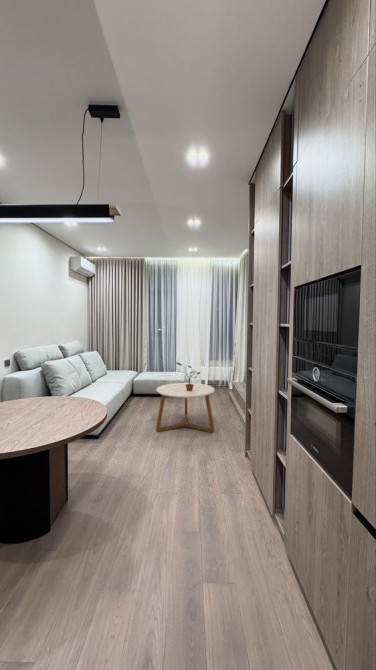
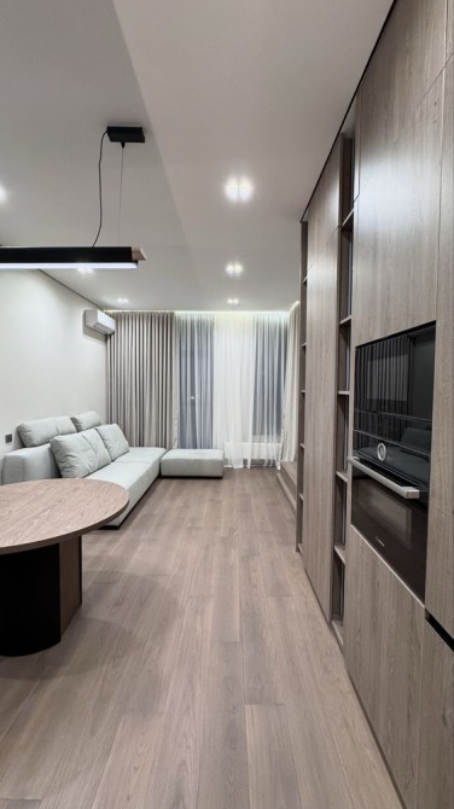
- potted plant [175,361,201,391]
- coffee table [155,382,215,433]
